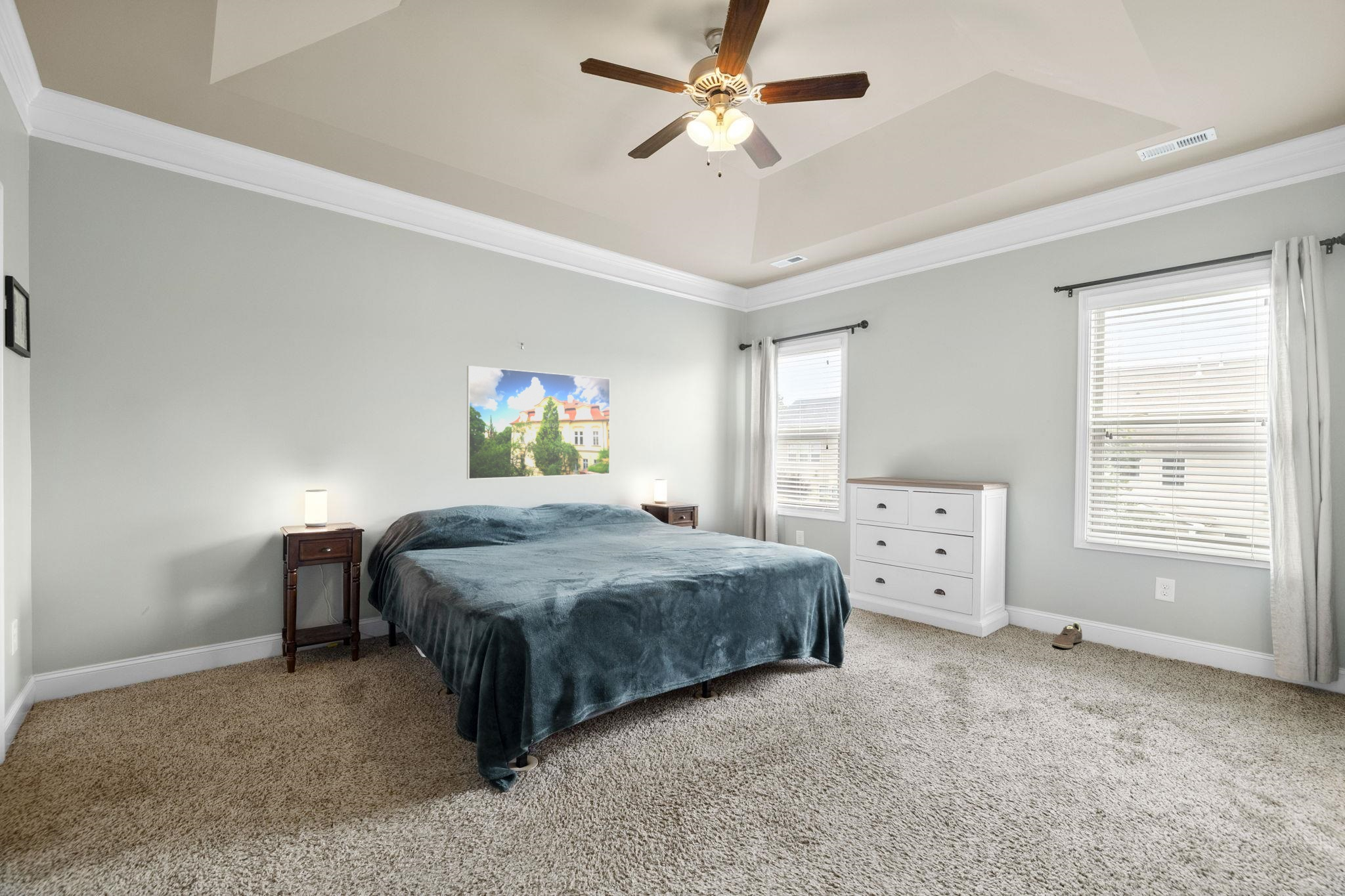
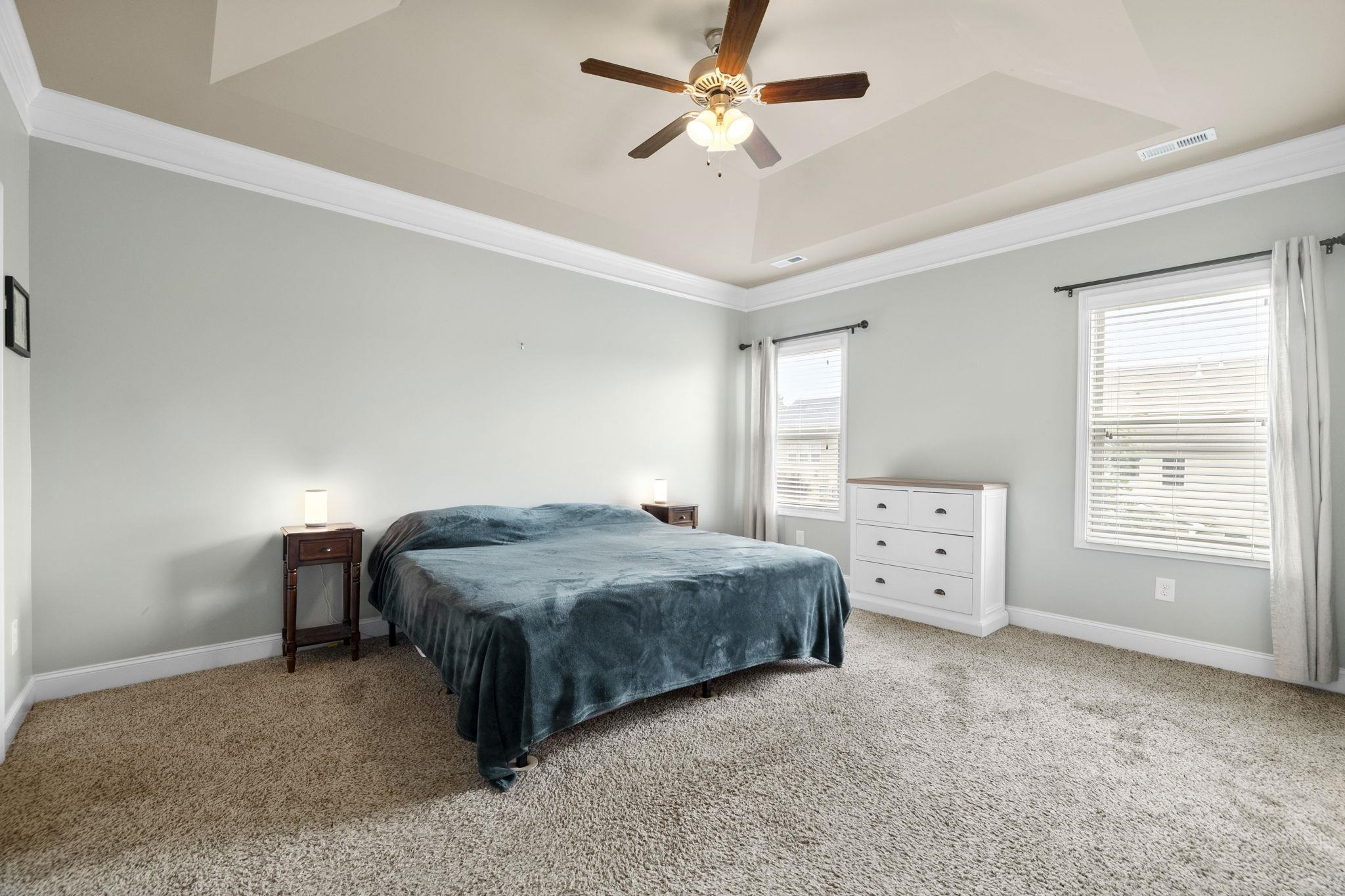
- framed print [466,365,611,480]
- sneaker [1052,622,1083,649]
